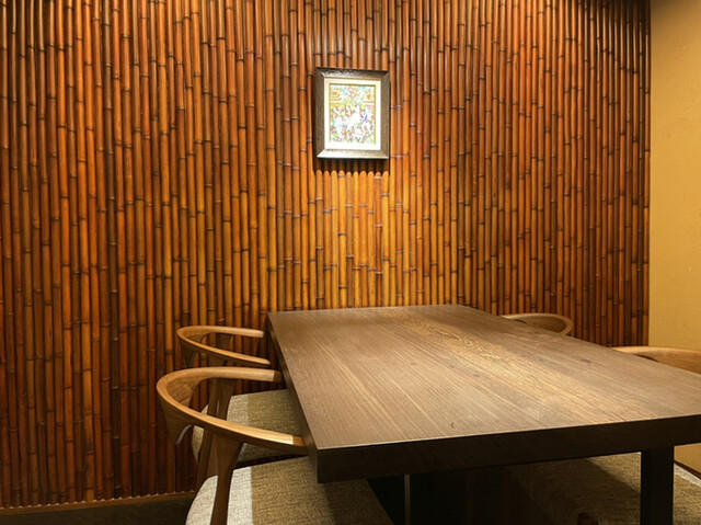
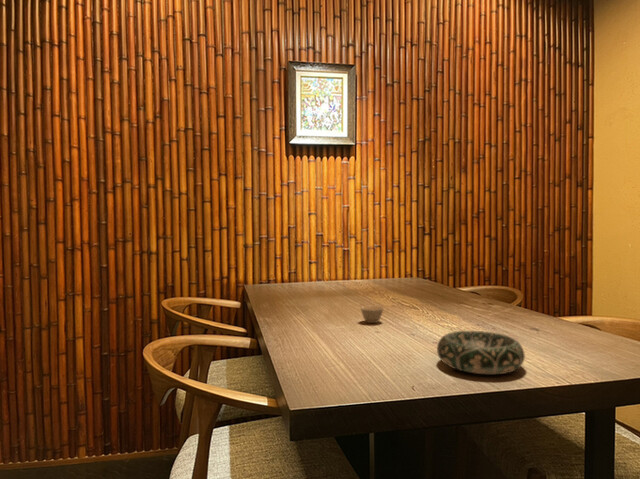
+ decorative bowl [436,330,526,376]
+ teacup [359,305,385,324]
